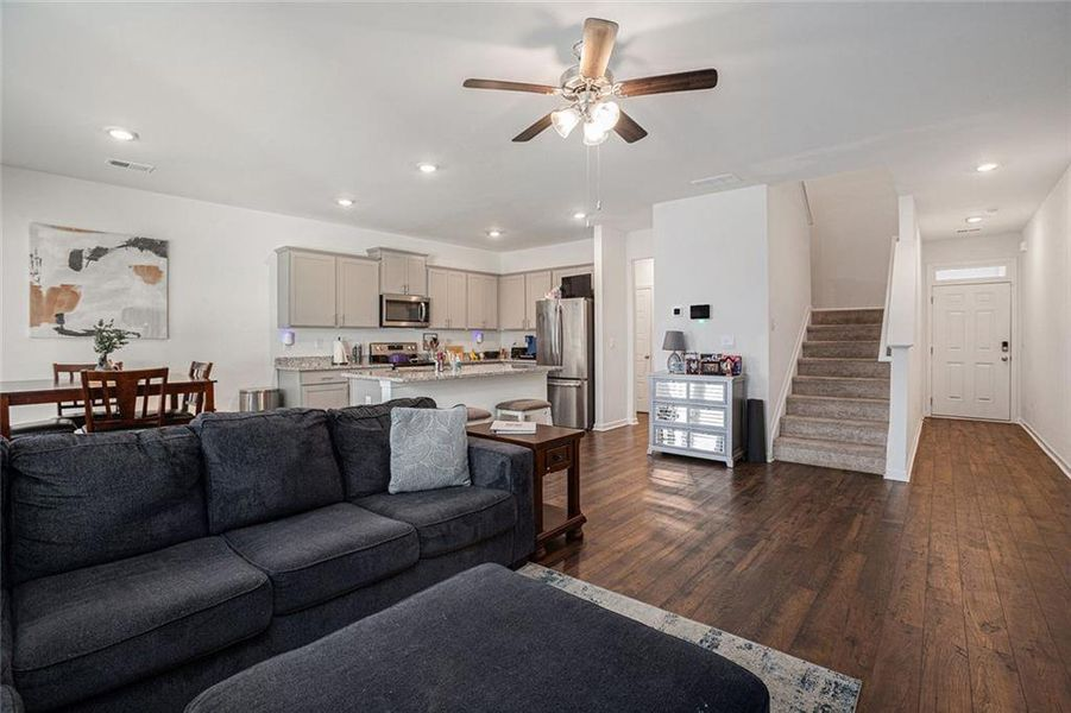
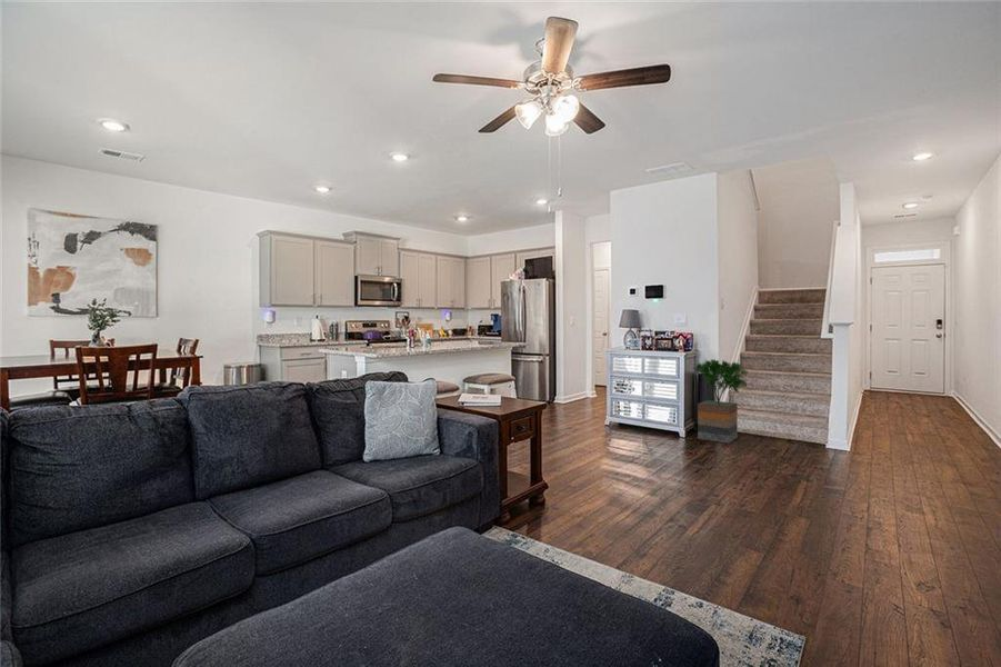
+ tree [693,358,750,445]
